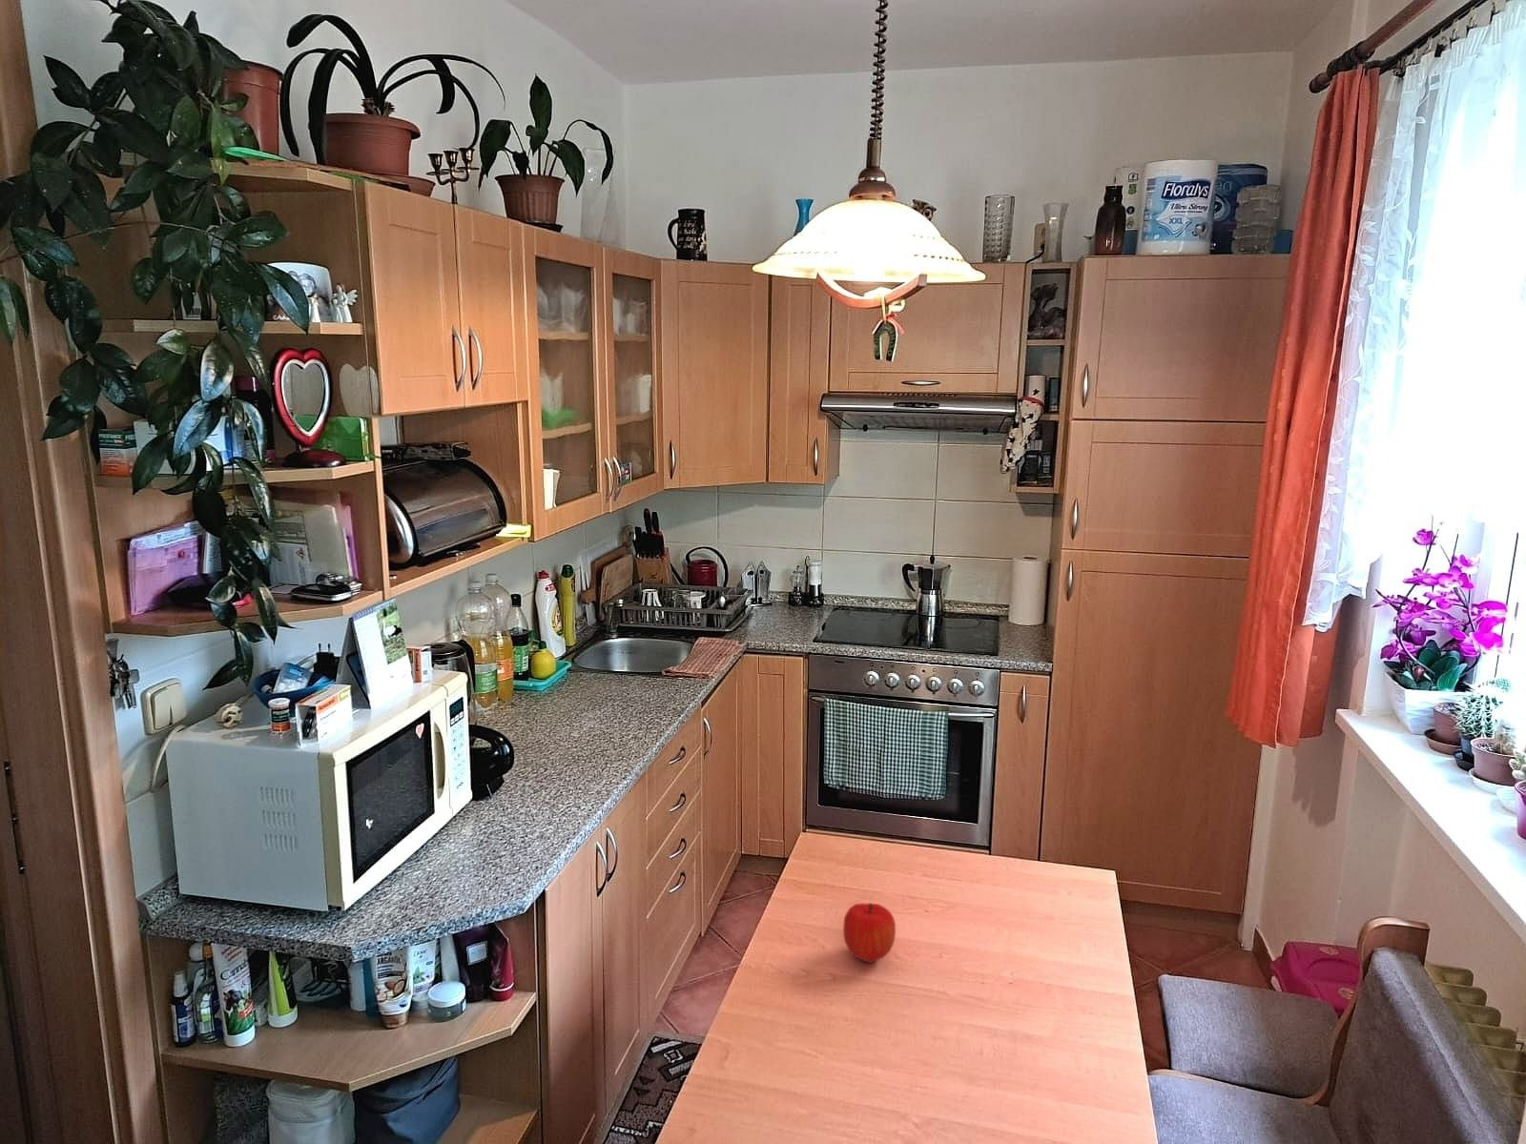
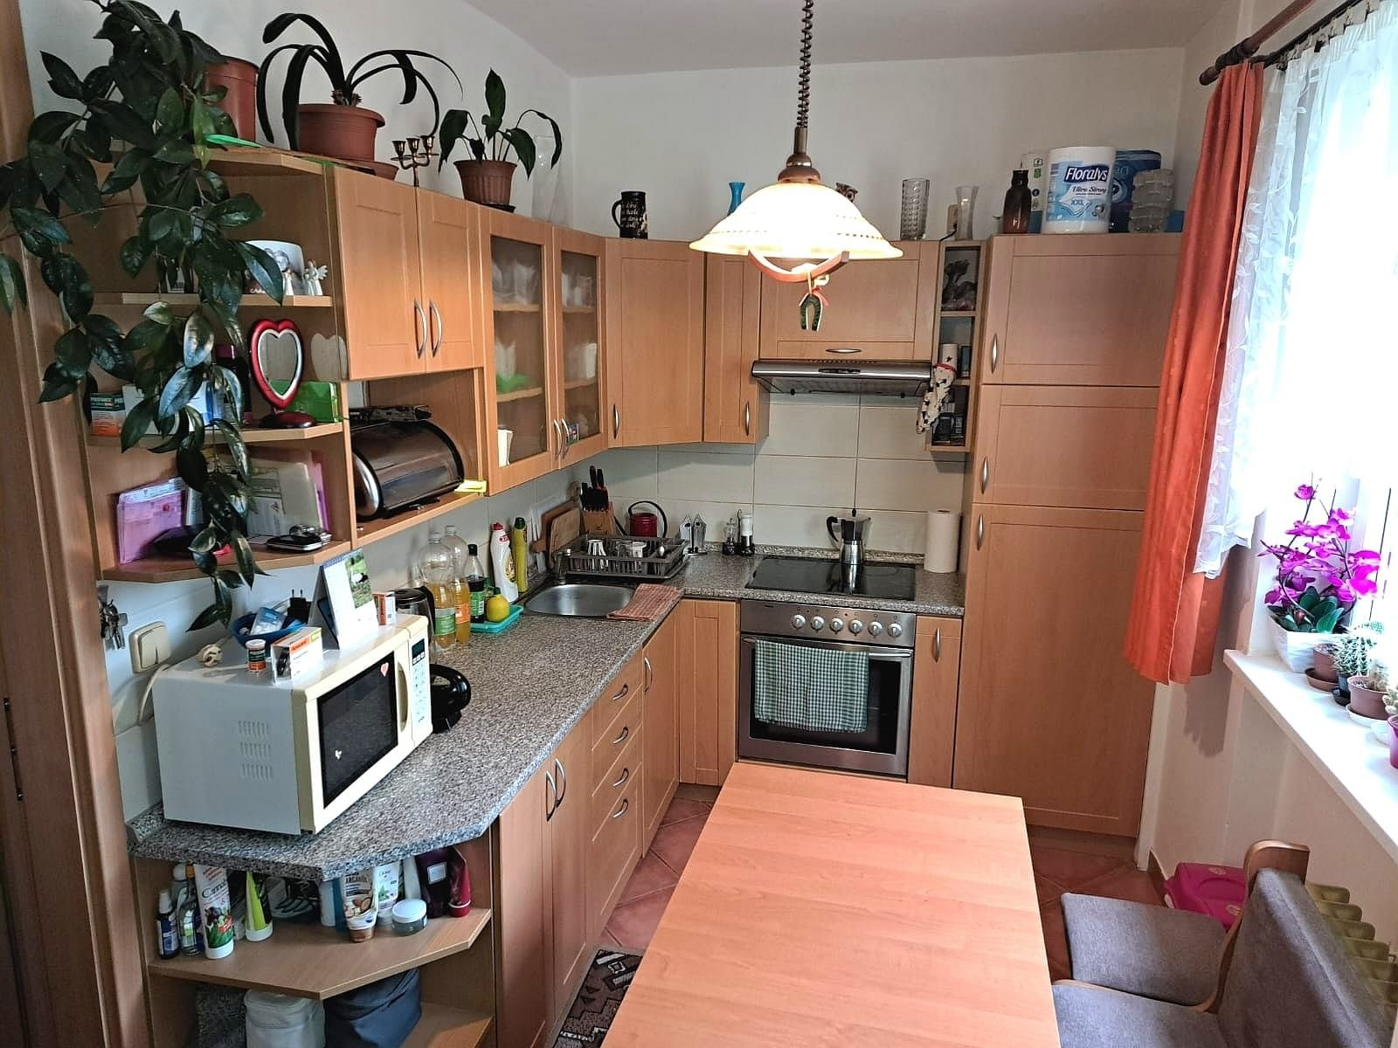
- fruit [842,902,896,964]
